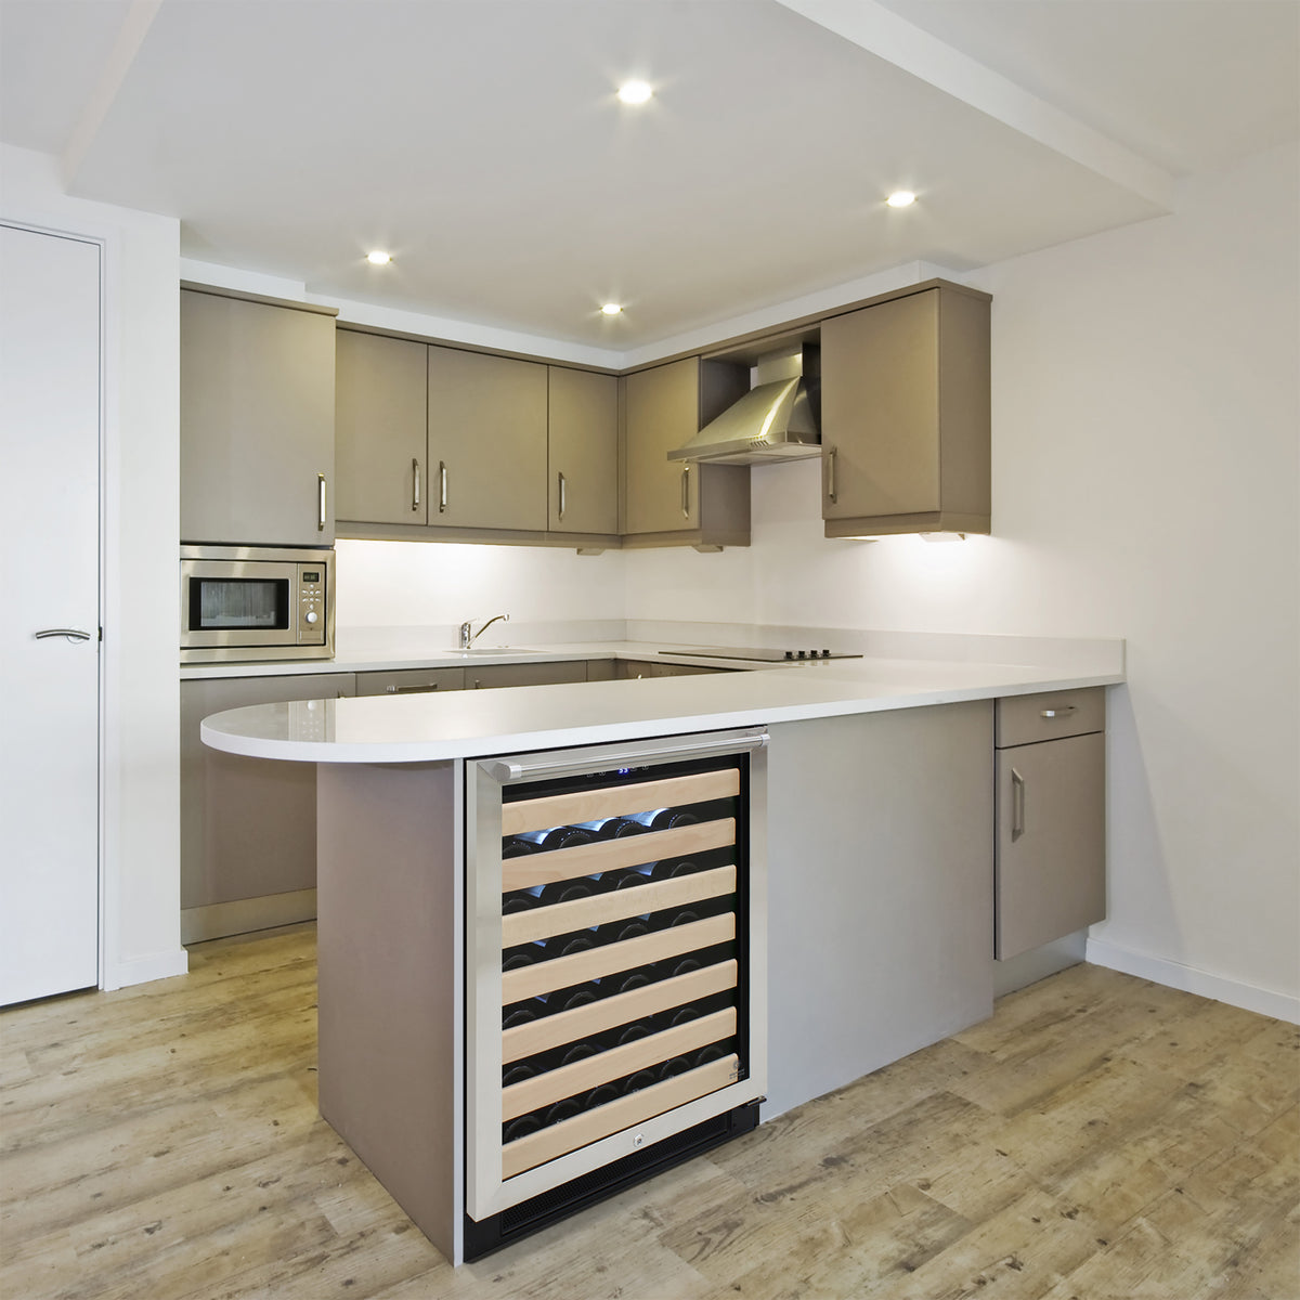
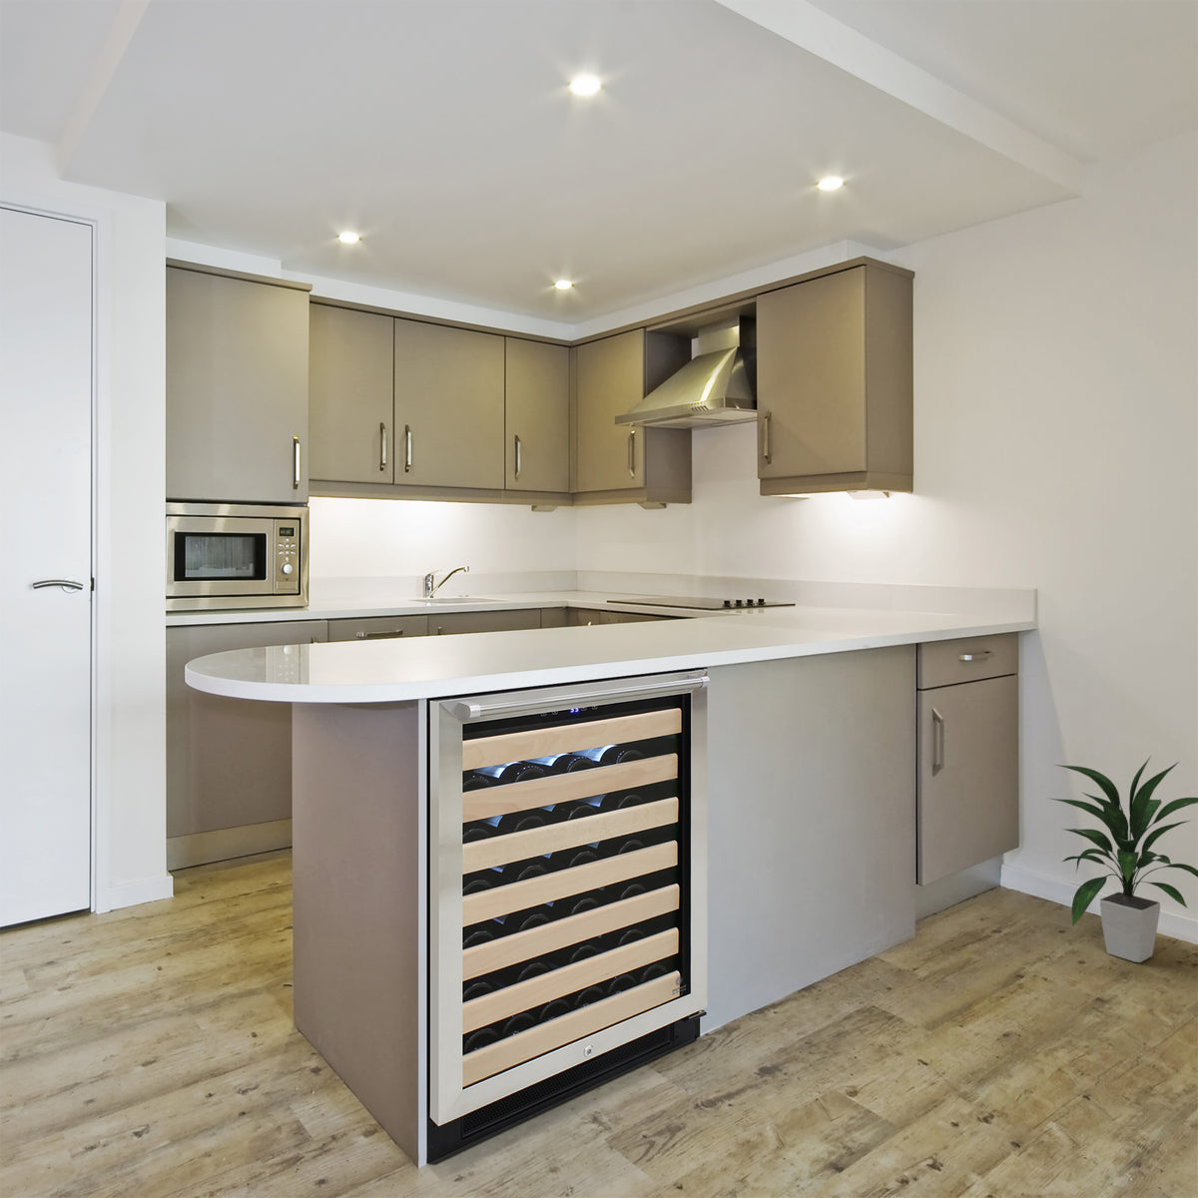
+ indoor plant [1048,755,1198,963]
